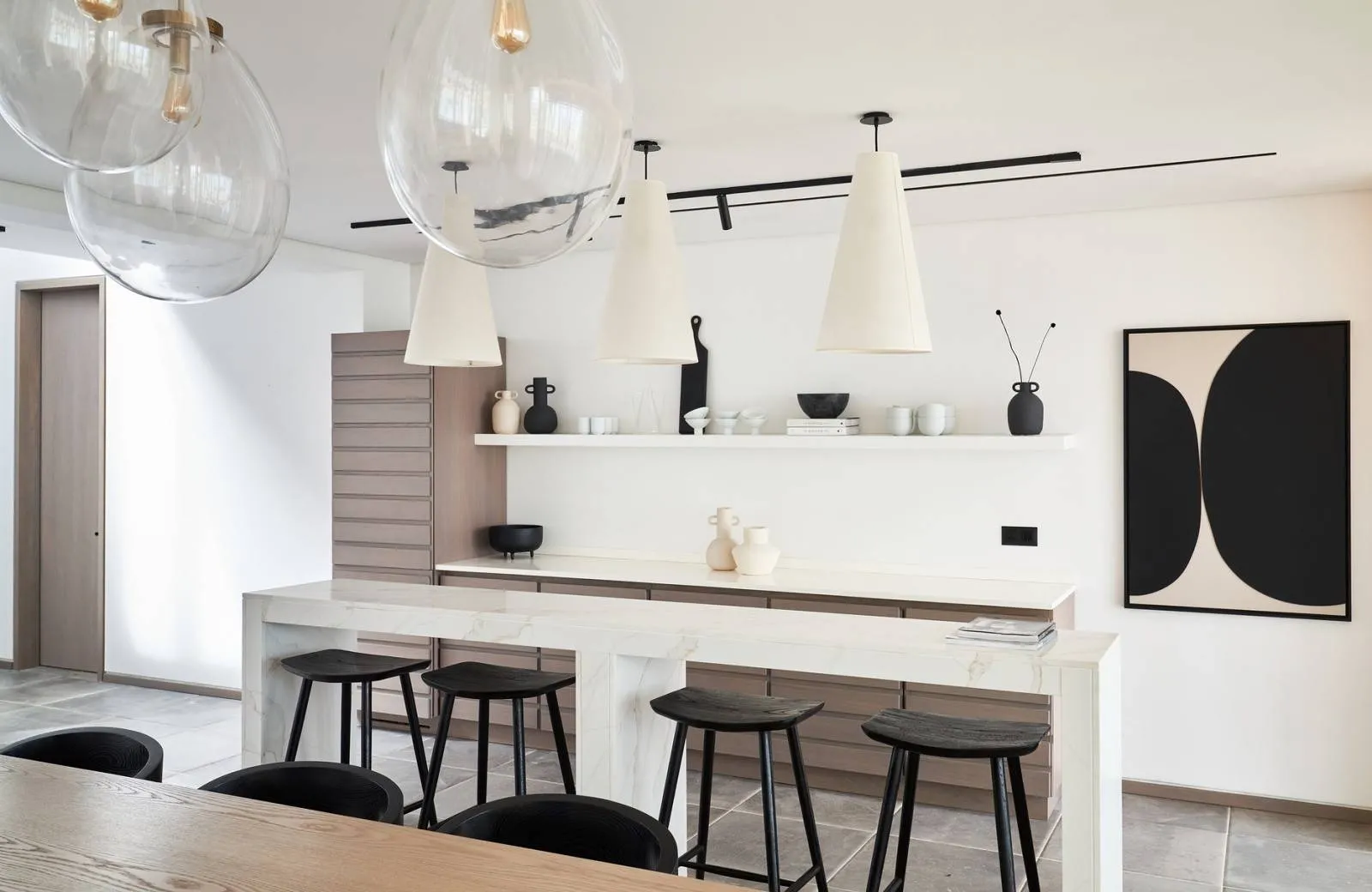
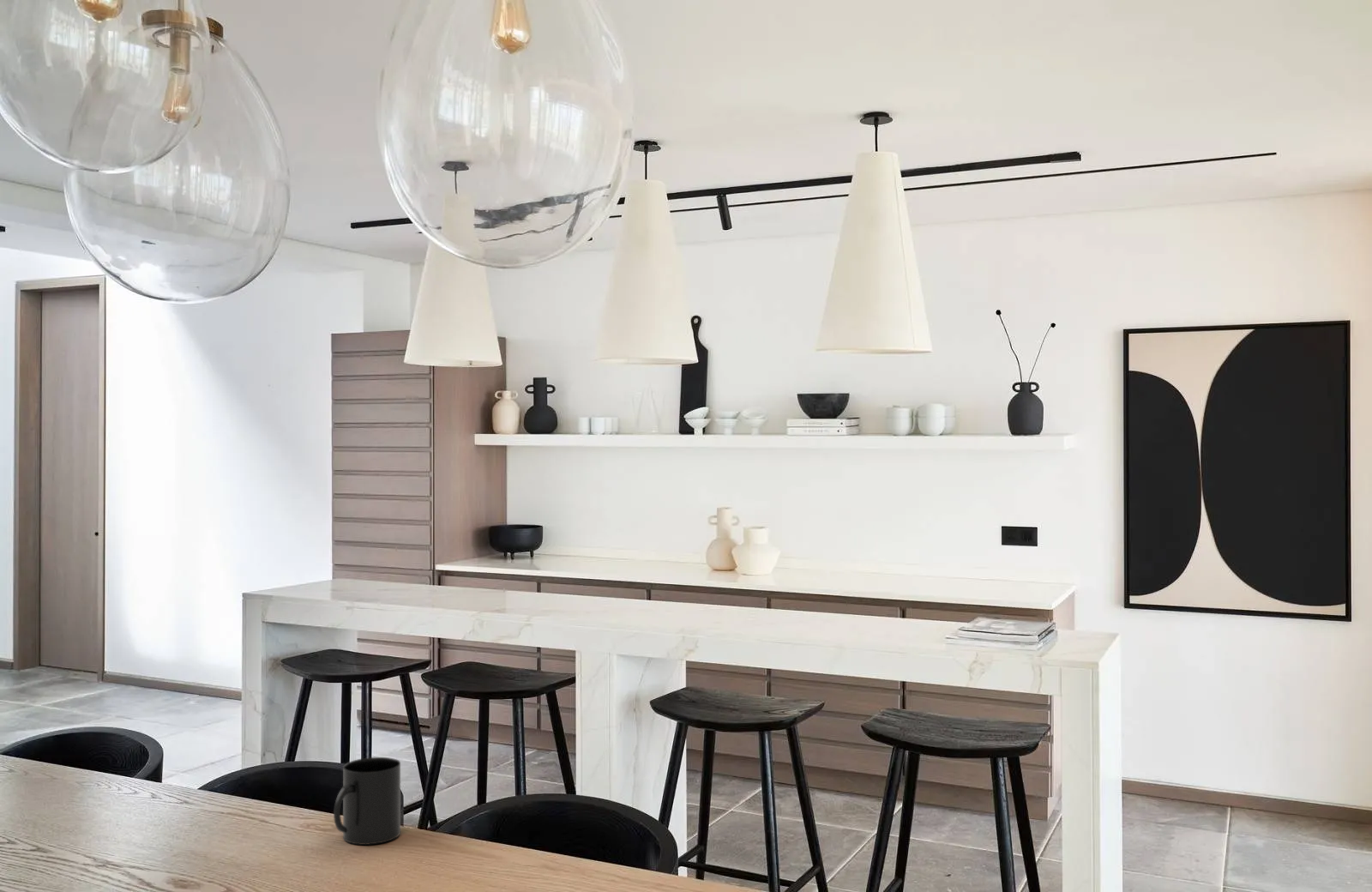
+ mug [333,756,401,846]
